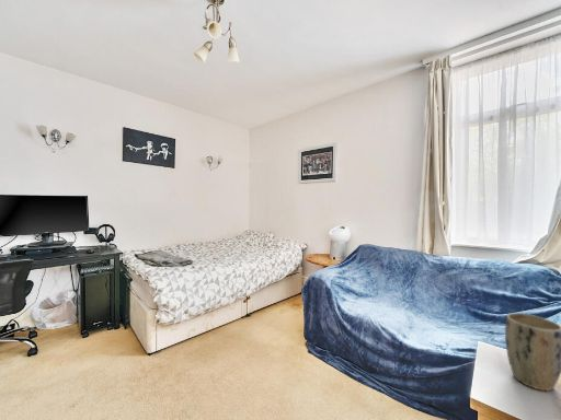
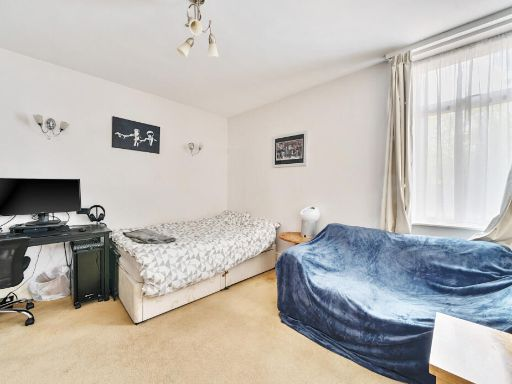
- plant pot [504,312,561,392]
